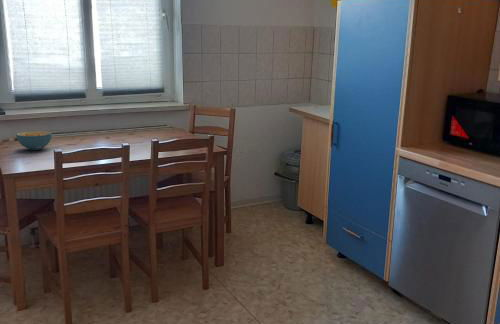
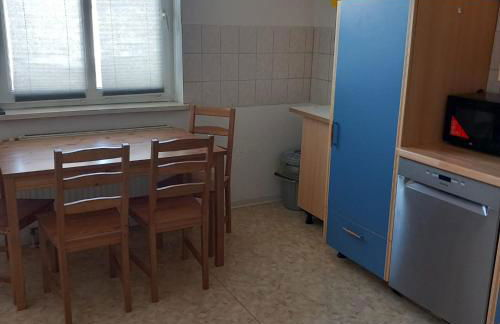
- cereal bowl [15,130,53,151]
